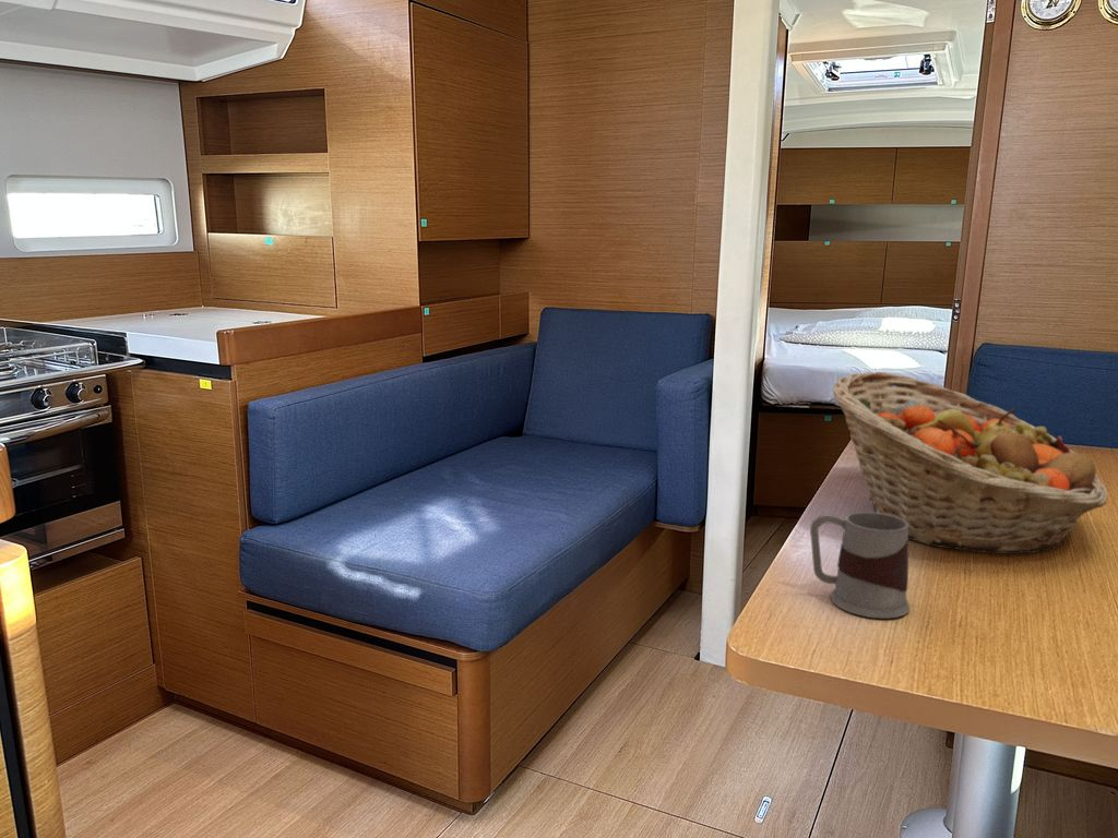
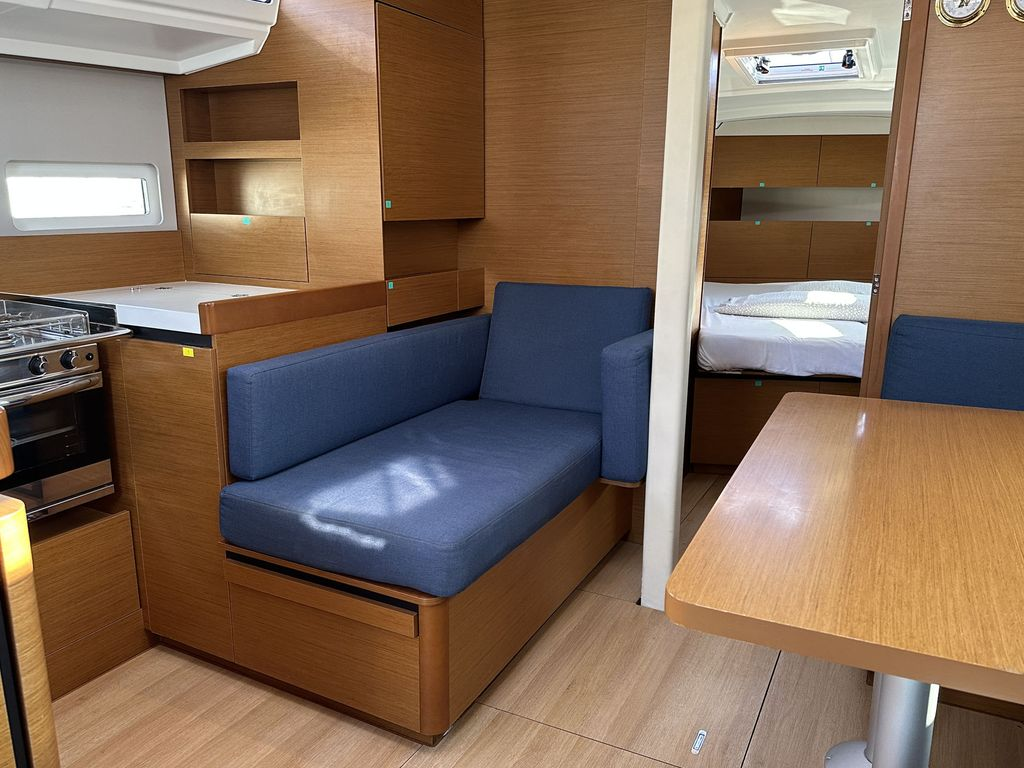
- mug [809,511,911,620]
- fruit basket [832,371,1108,555]
